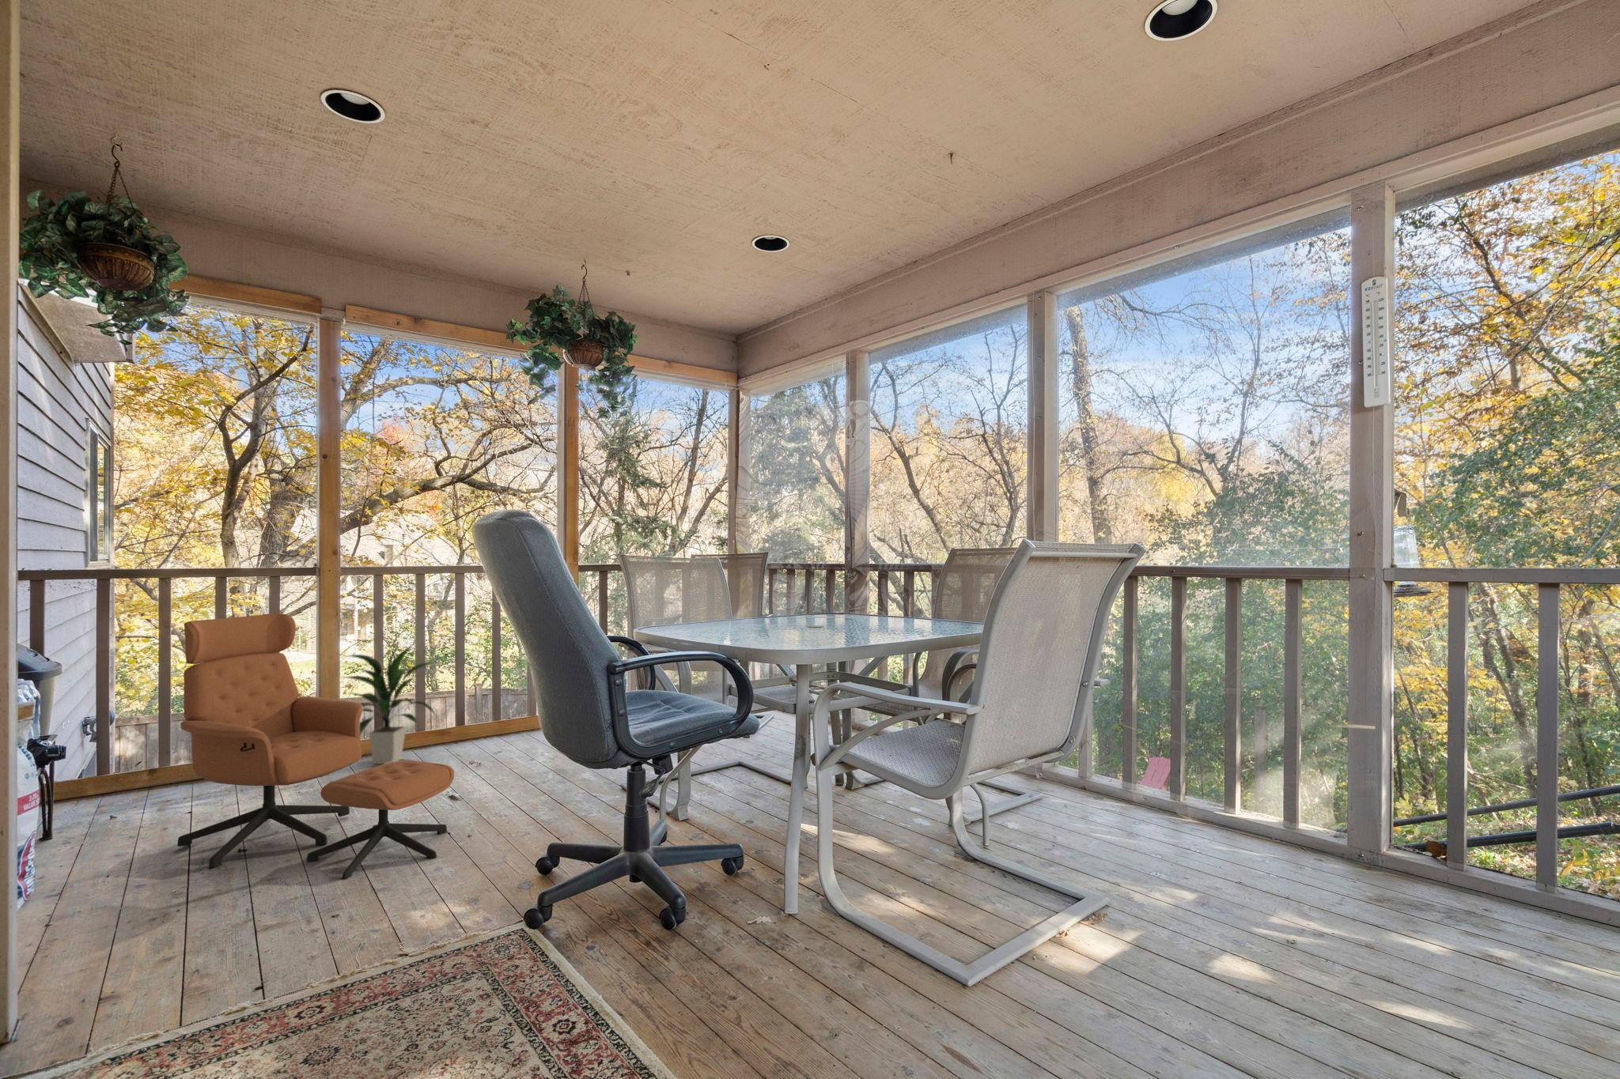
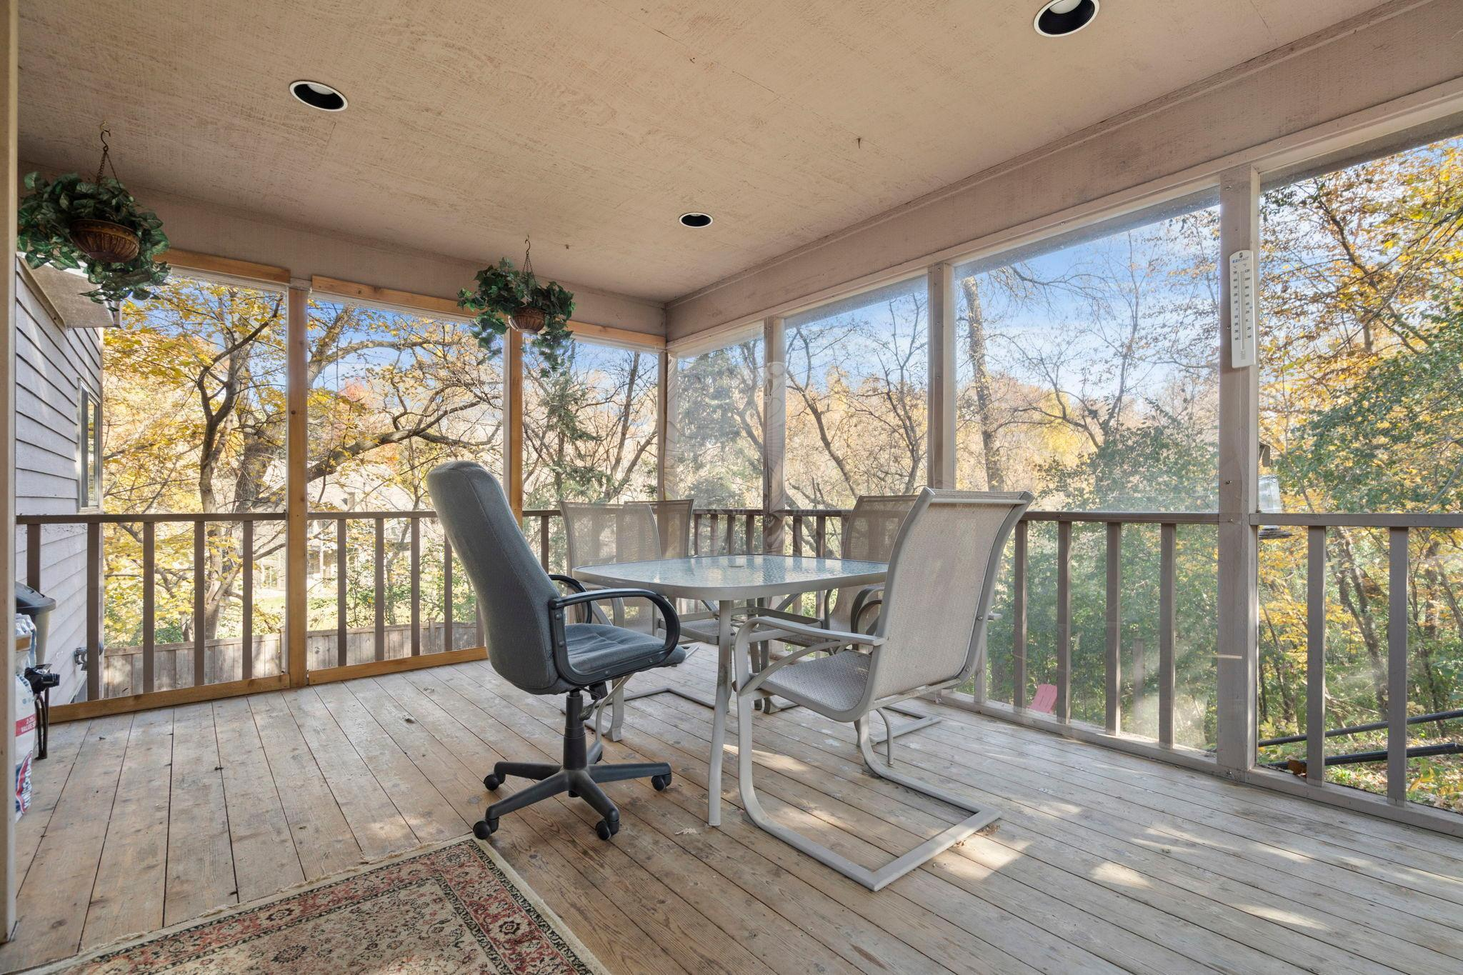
- indoor plant [337,641,438,765]
- lounge chair [177,613,455,880]
